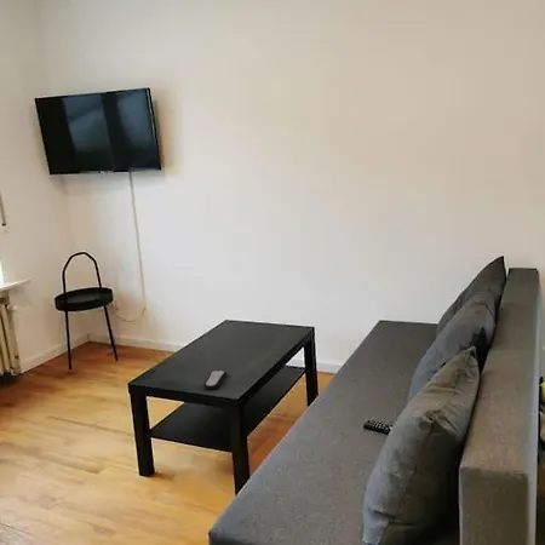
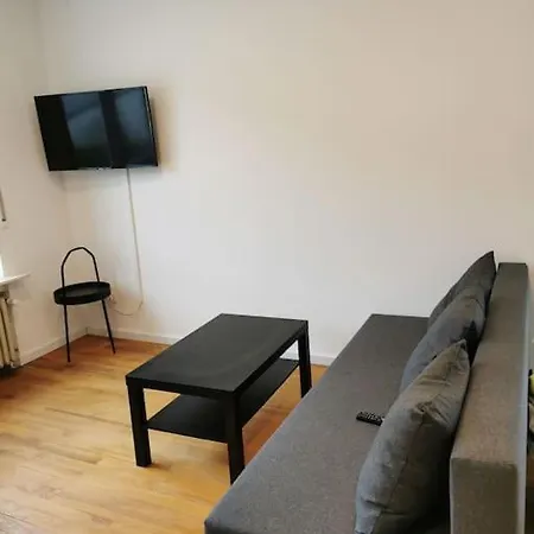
- remote control [202,369,228,391]
